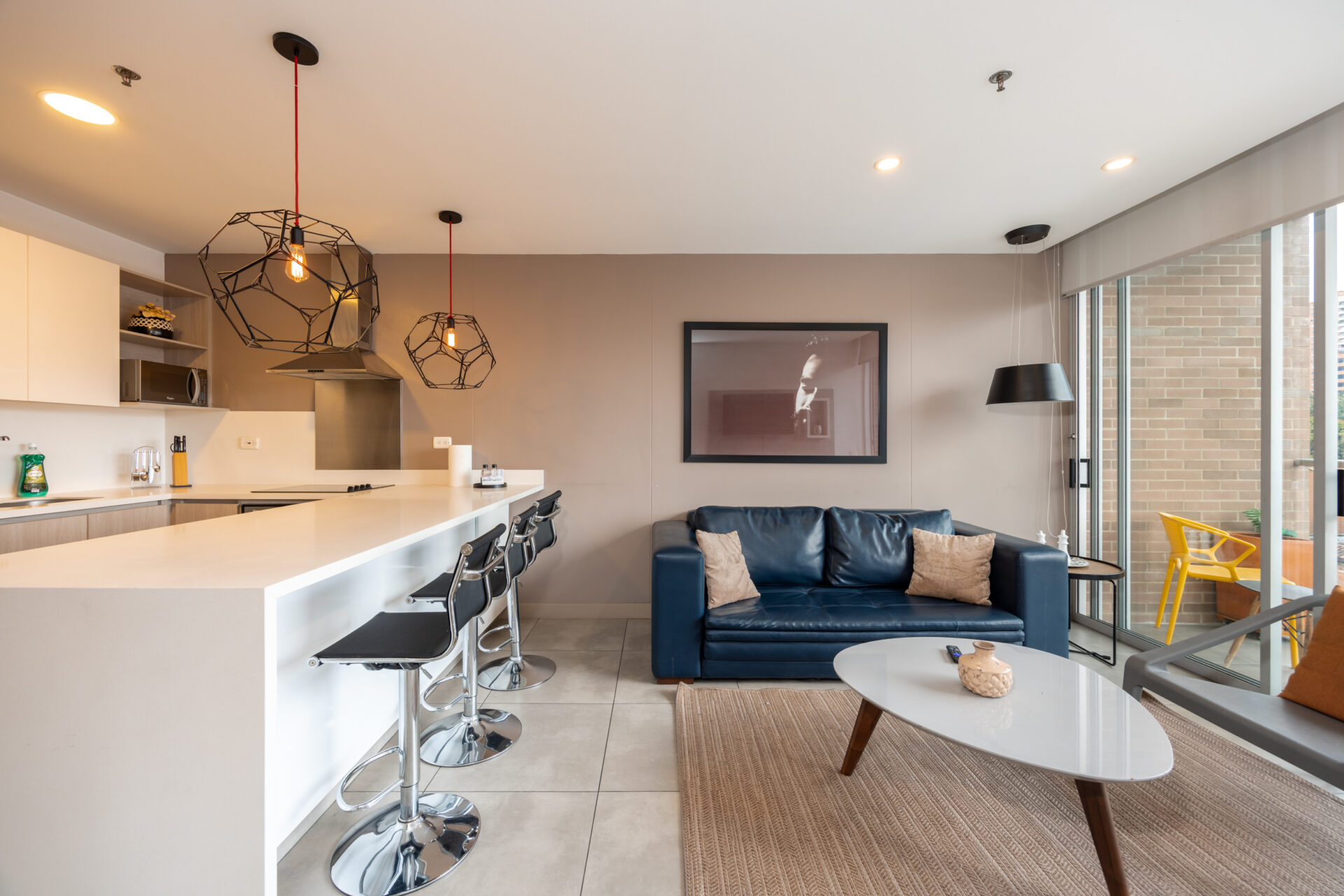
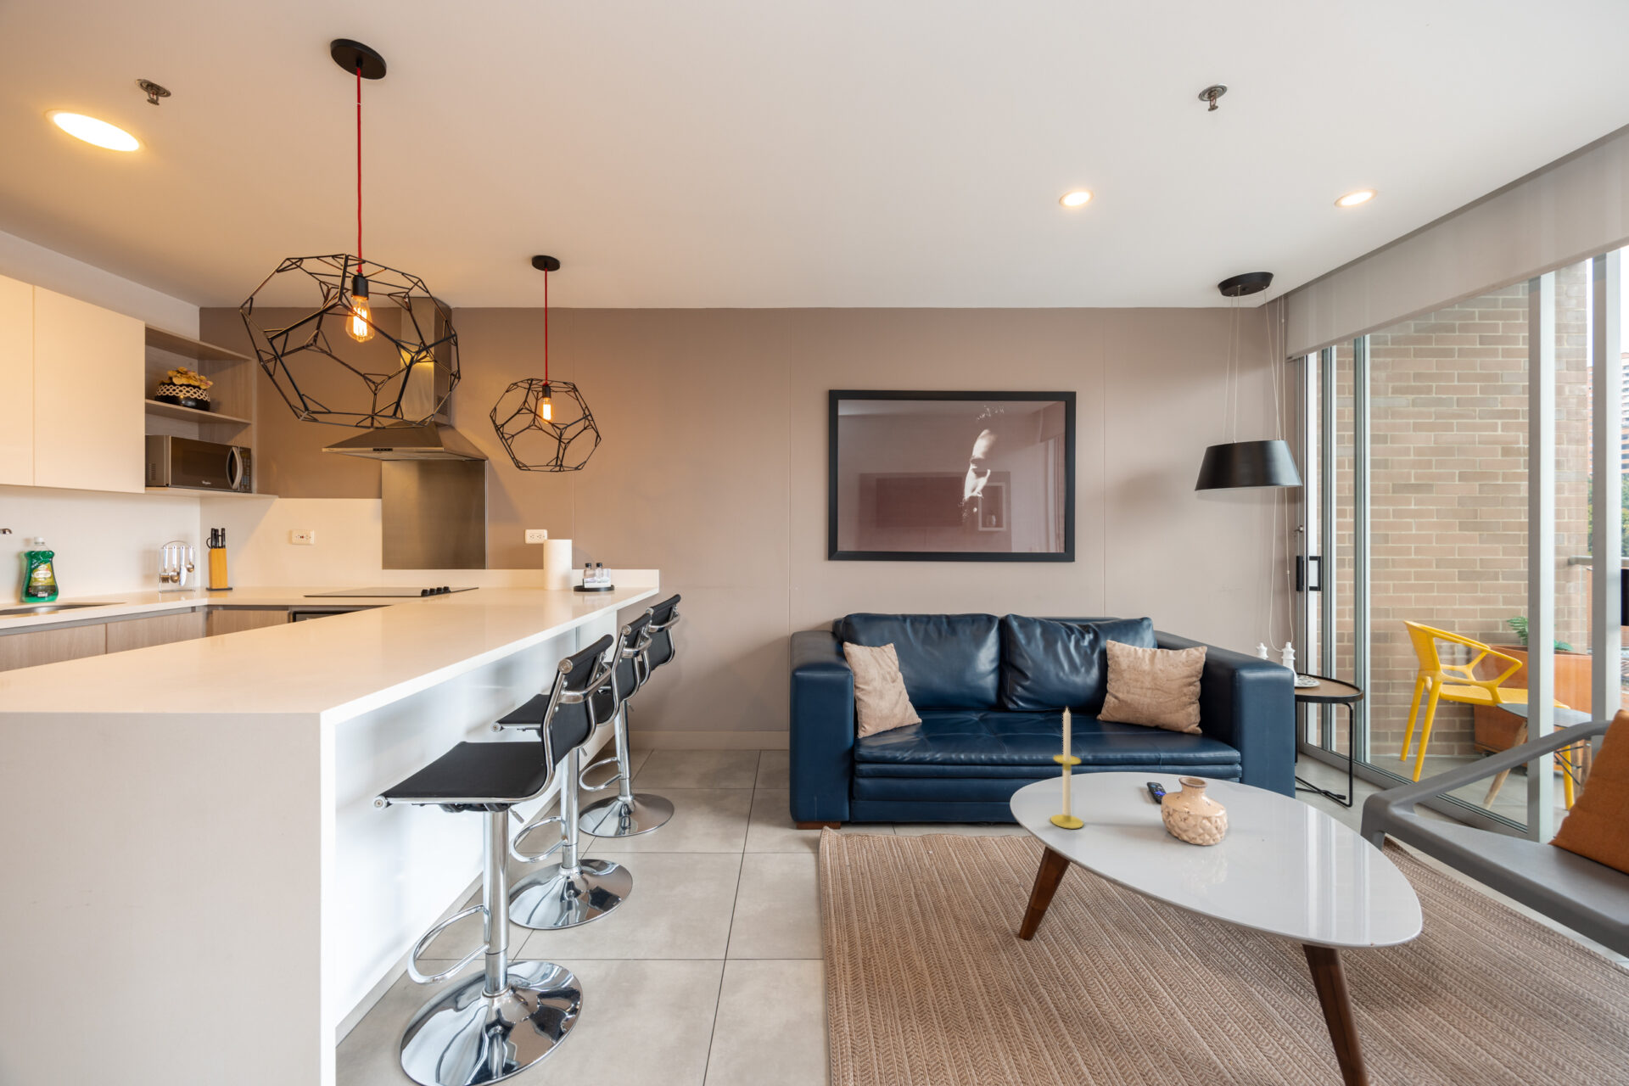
+ candle [1050,705,1085,830]
